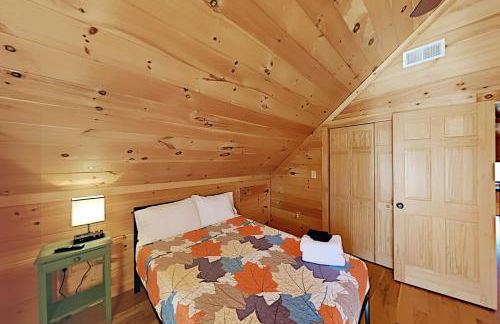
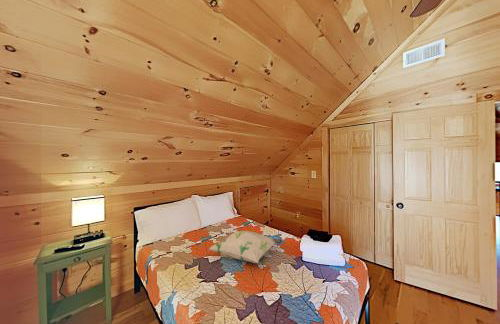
+ decorative pillow [209,230,283,264]
